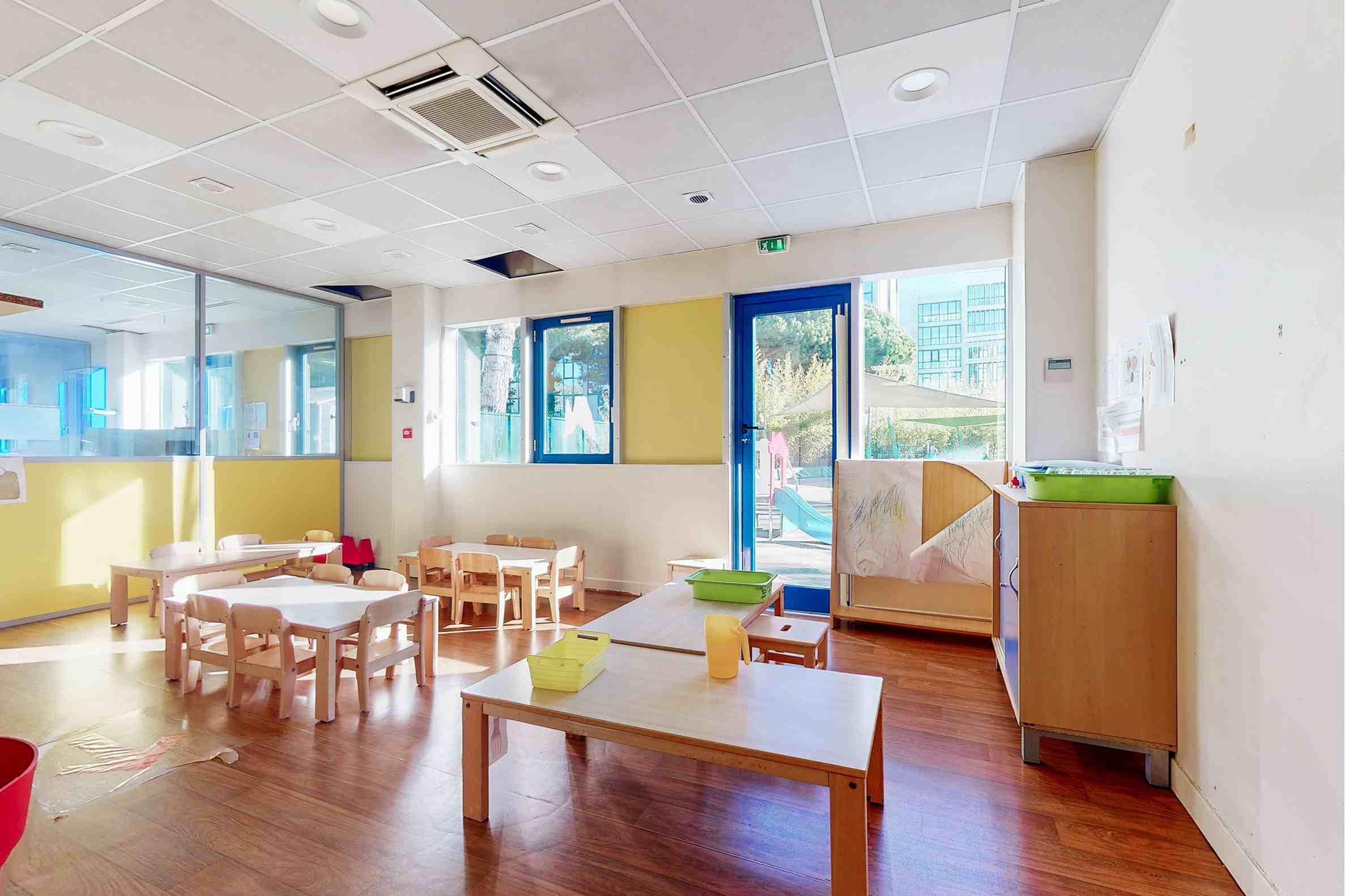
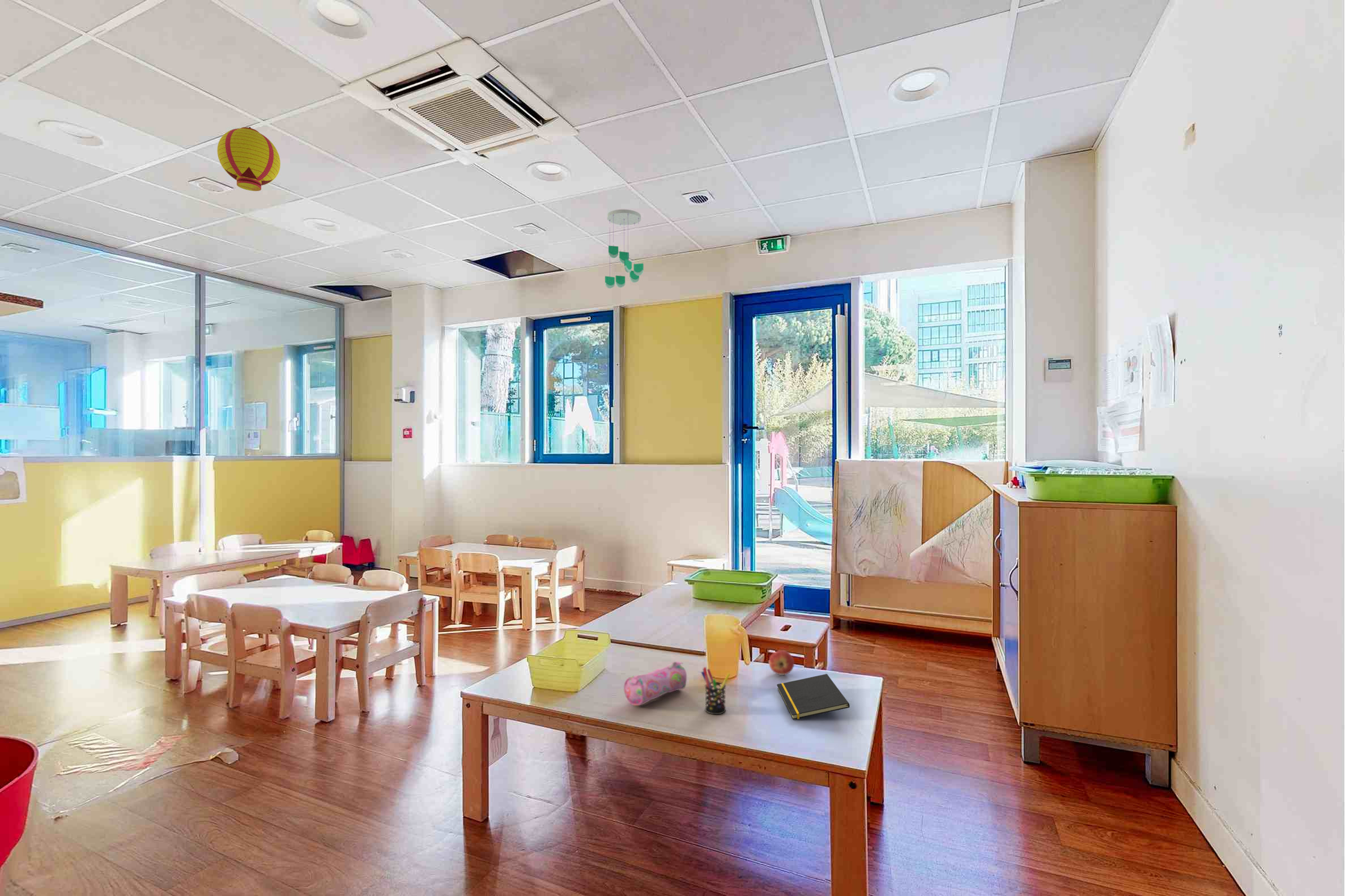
+ pencil case [623,661,687,706]
+ apple [768,650,795,676]
+ ceiling mobile [605,209,644,289]
+ notepad [776,673,850,720]
+ pen holder [700,667,731,715]
+ paper lantern [217,126,281,191]
